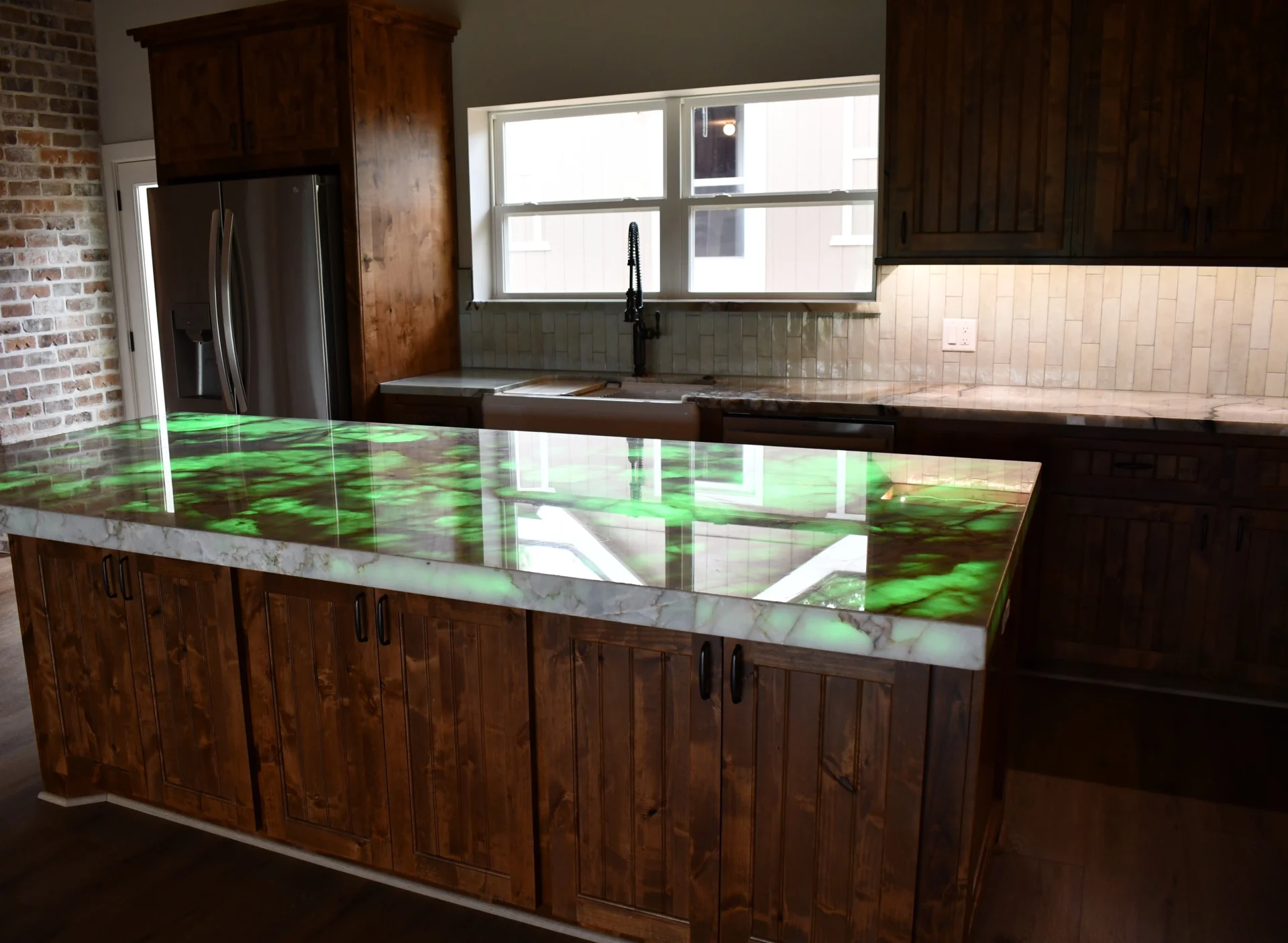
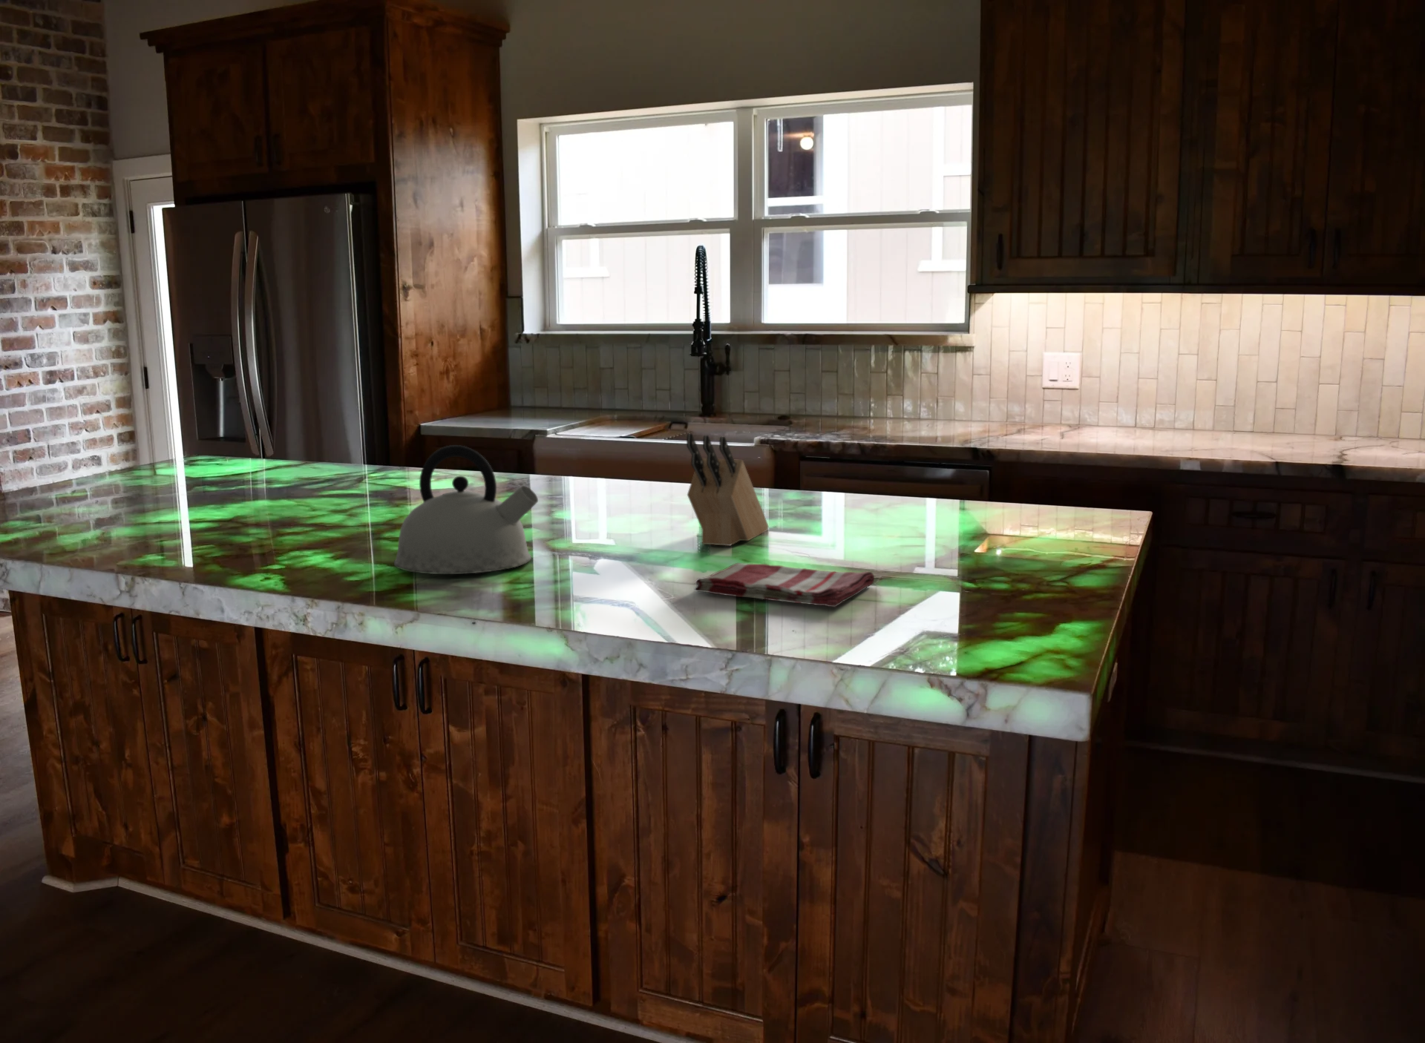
+ knife block [686,432,770,546]
+ kettle [394,445,539,575]
+ dish towel [694,562,875,607]
